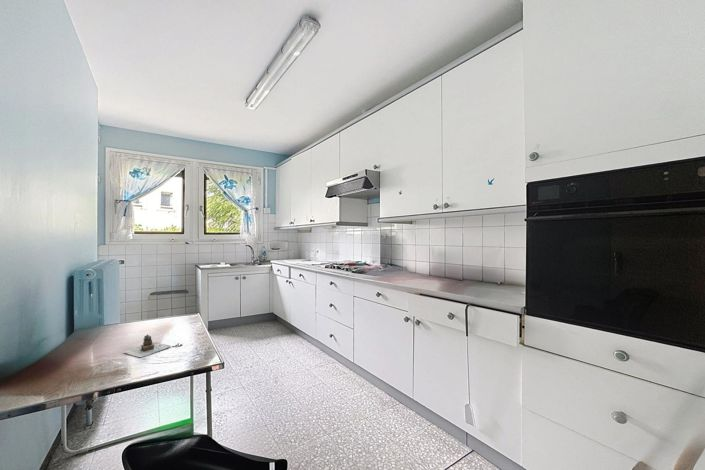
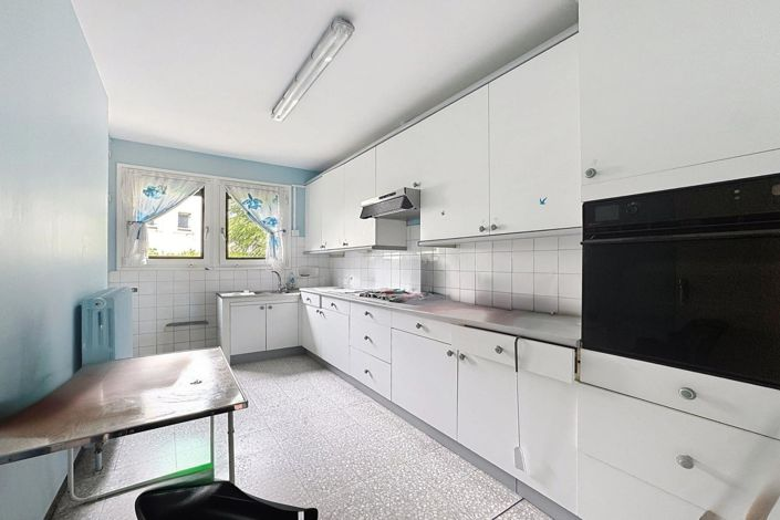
- teapot [122,333,171,358]
